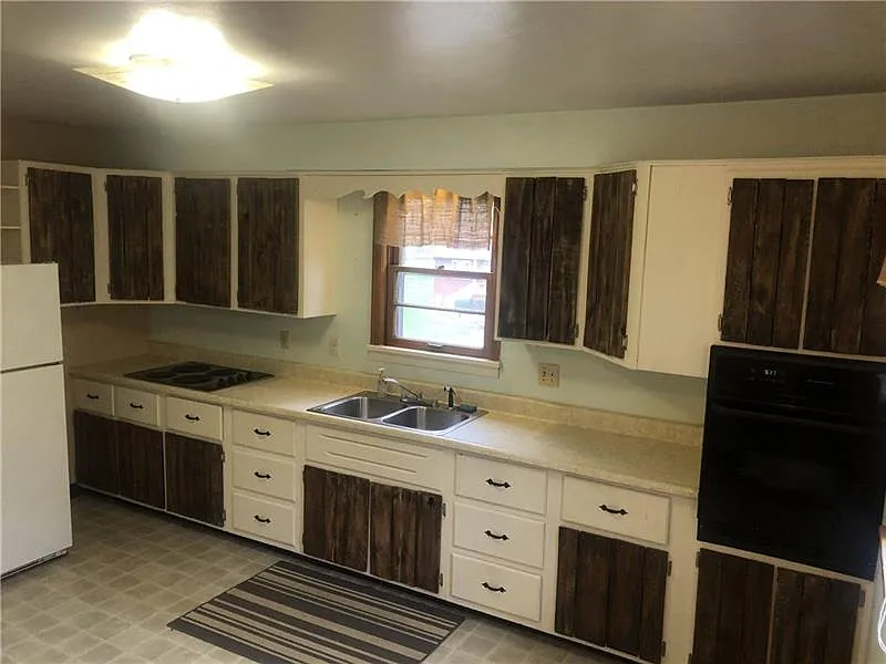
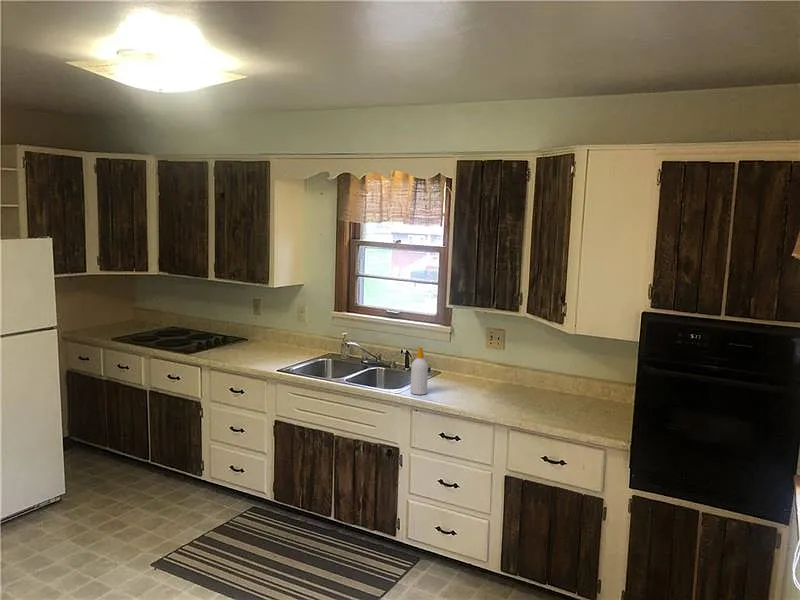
+ soap bottle [410,345,429,396]
